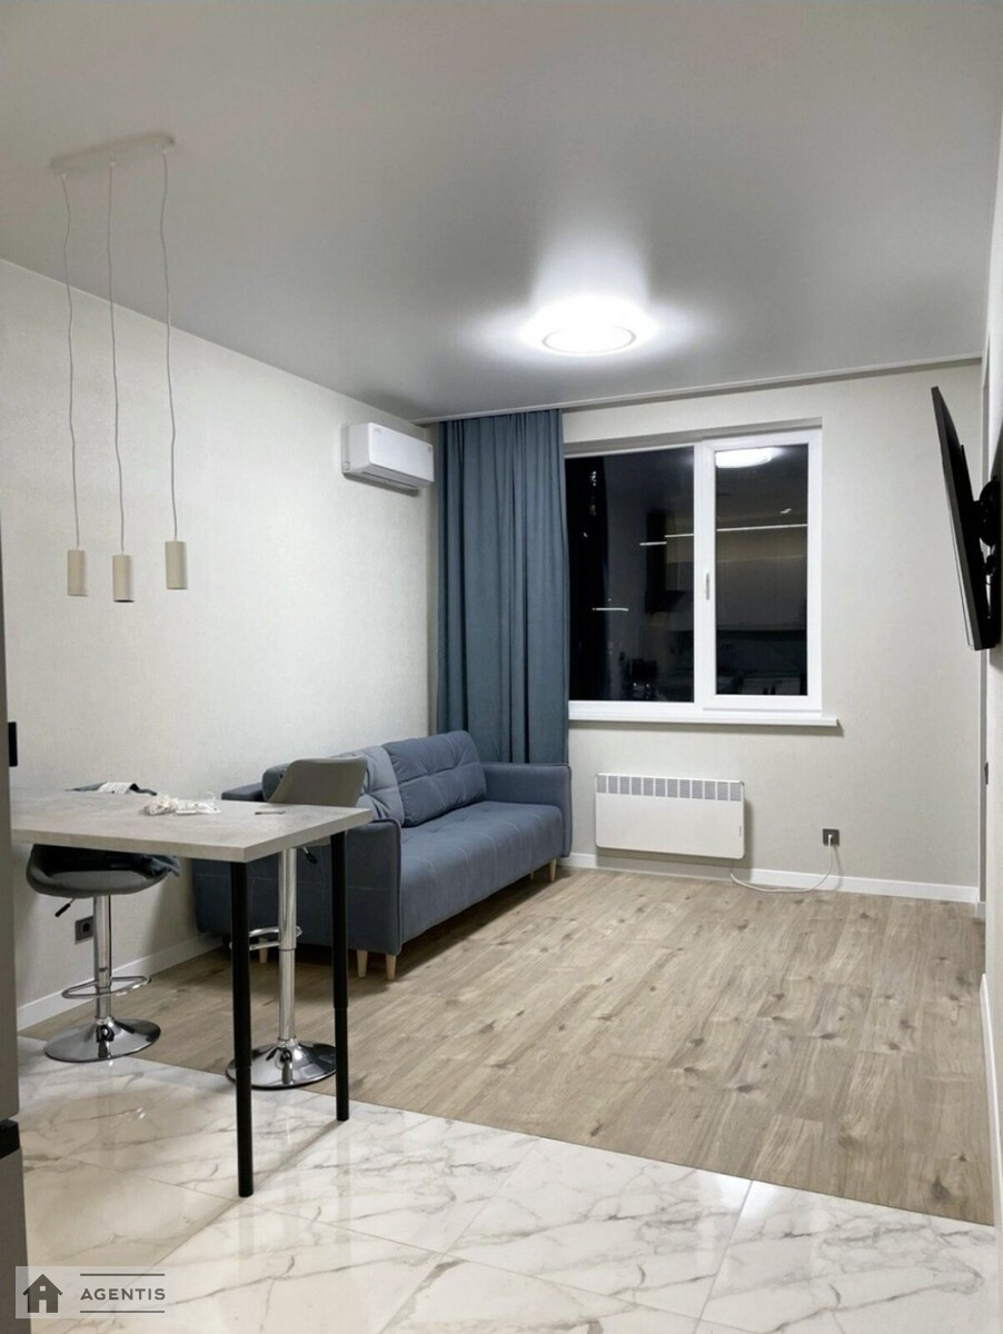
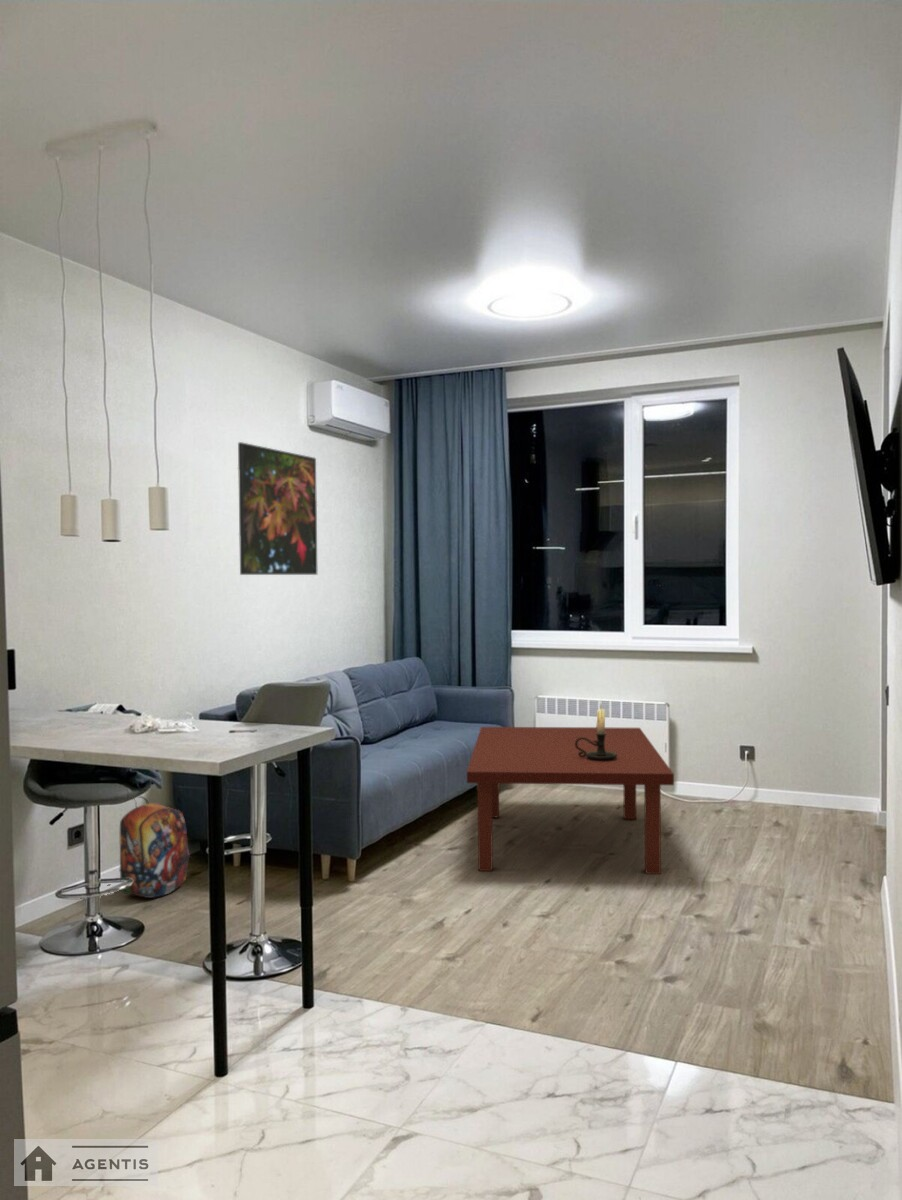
+ coffee table [466,726,675,875]
+ candle holder [575,700,617,761]
+ backpack [118,795,191,899]
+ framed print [237,441,318,576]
